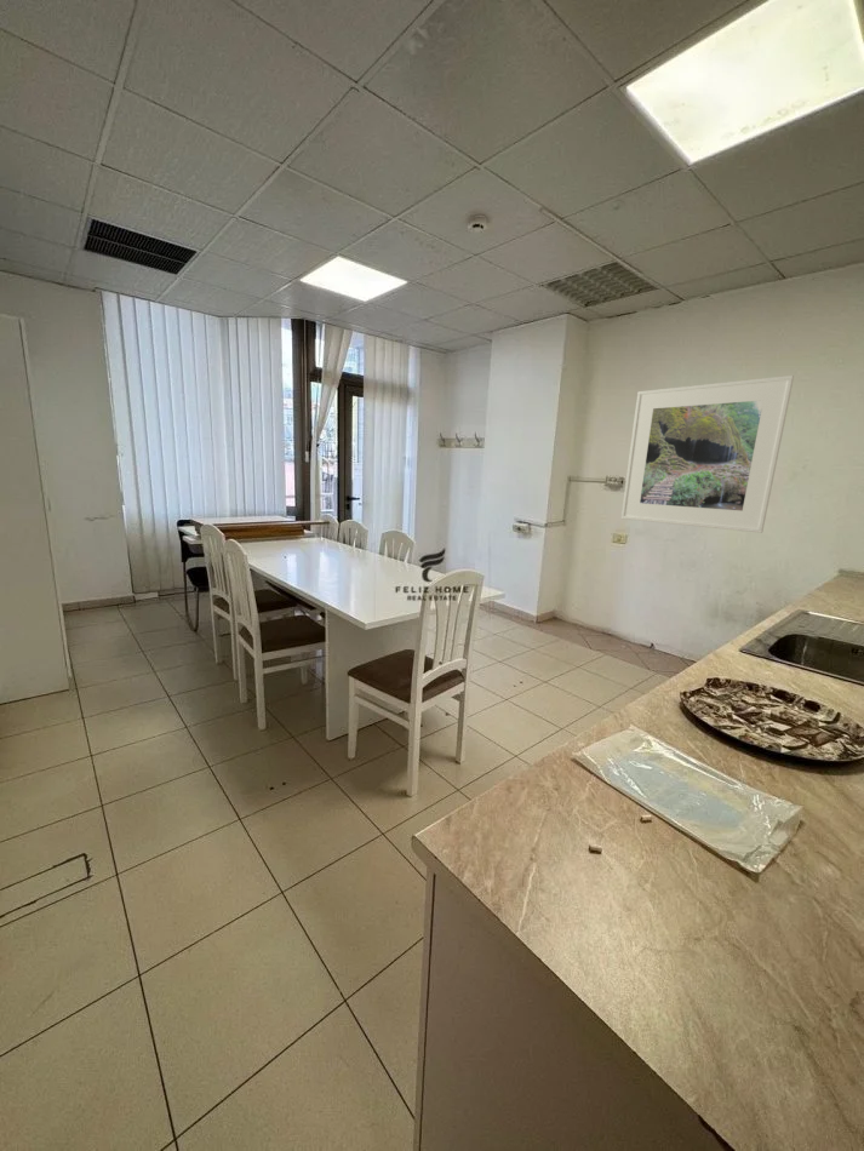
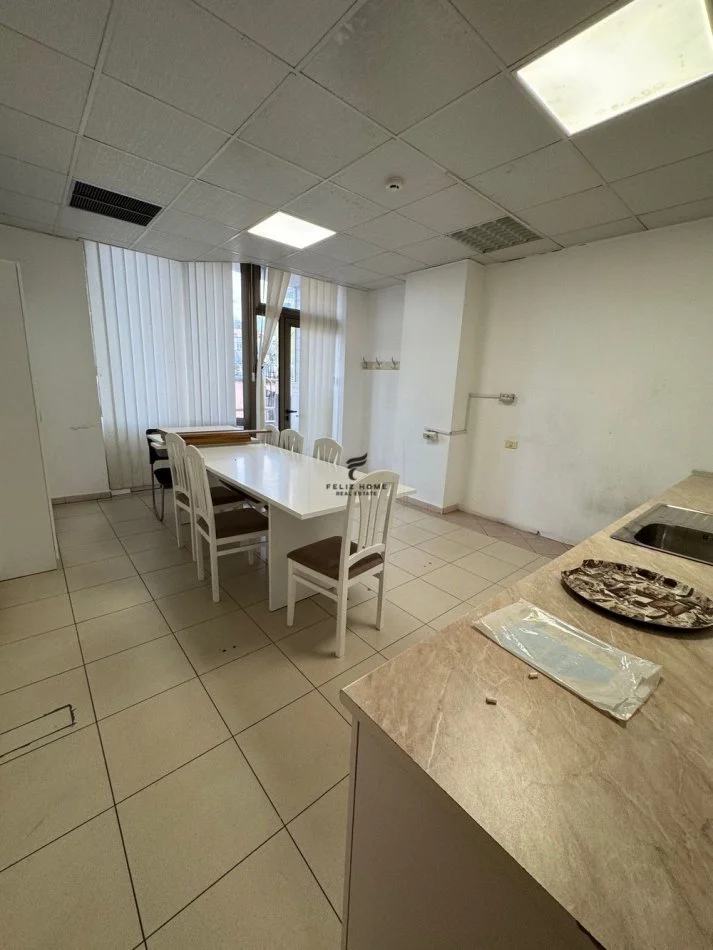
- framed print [620,374,795,534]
